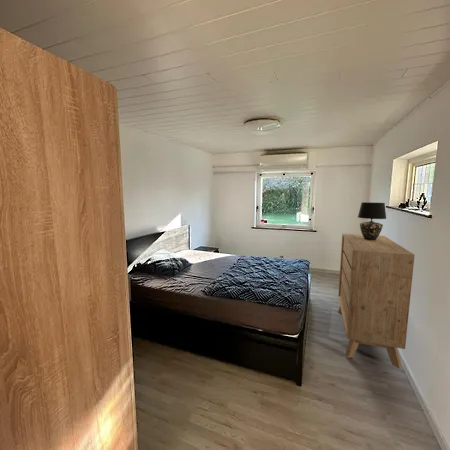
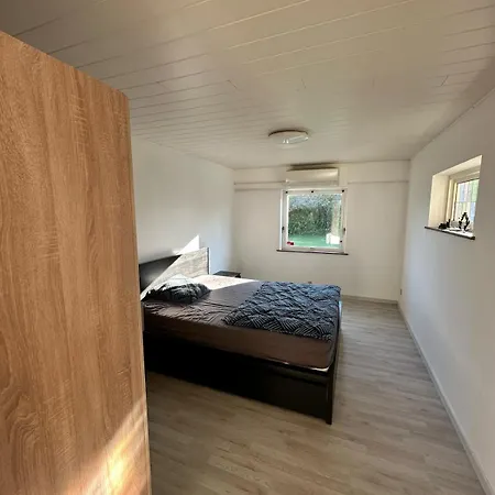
- dresser [337,233,415,370]
- table lamp [357,201,387,240]
